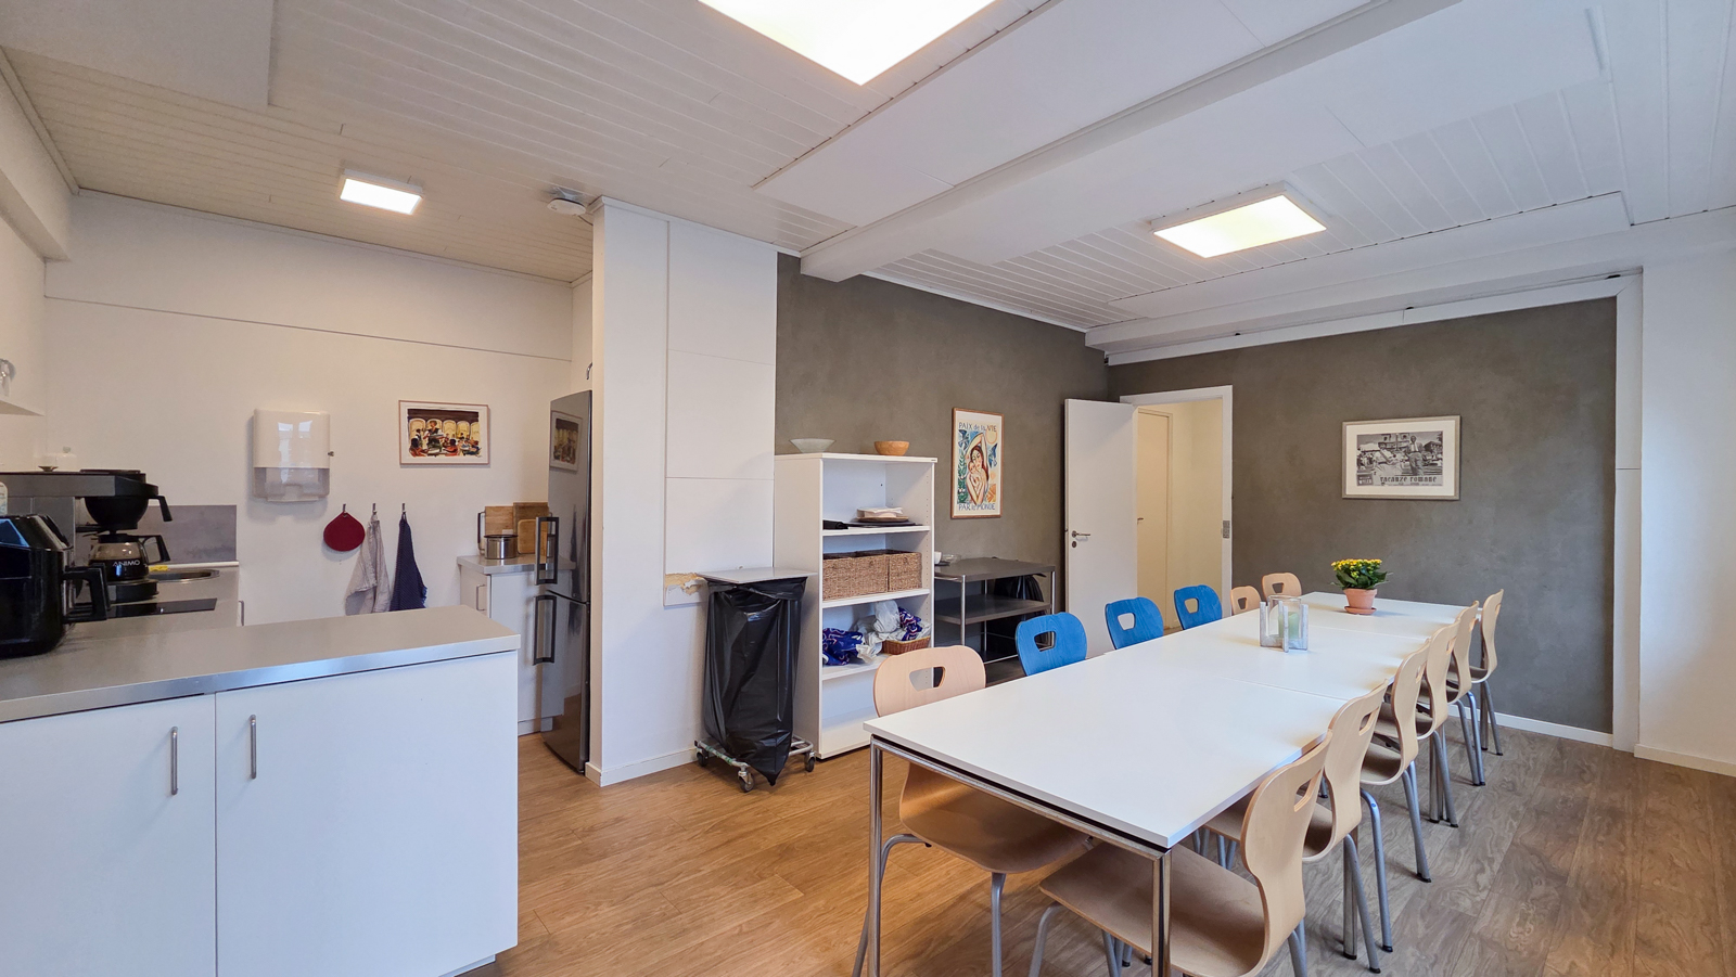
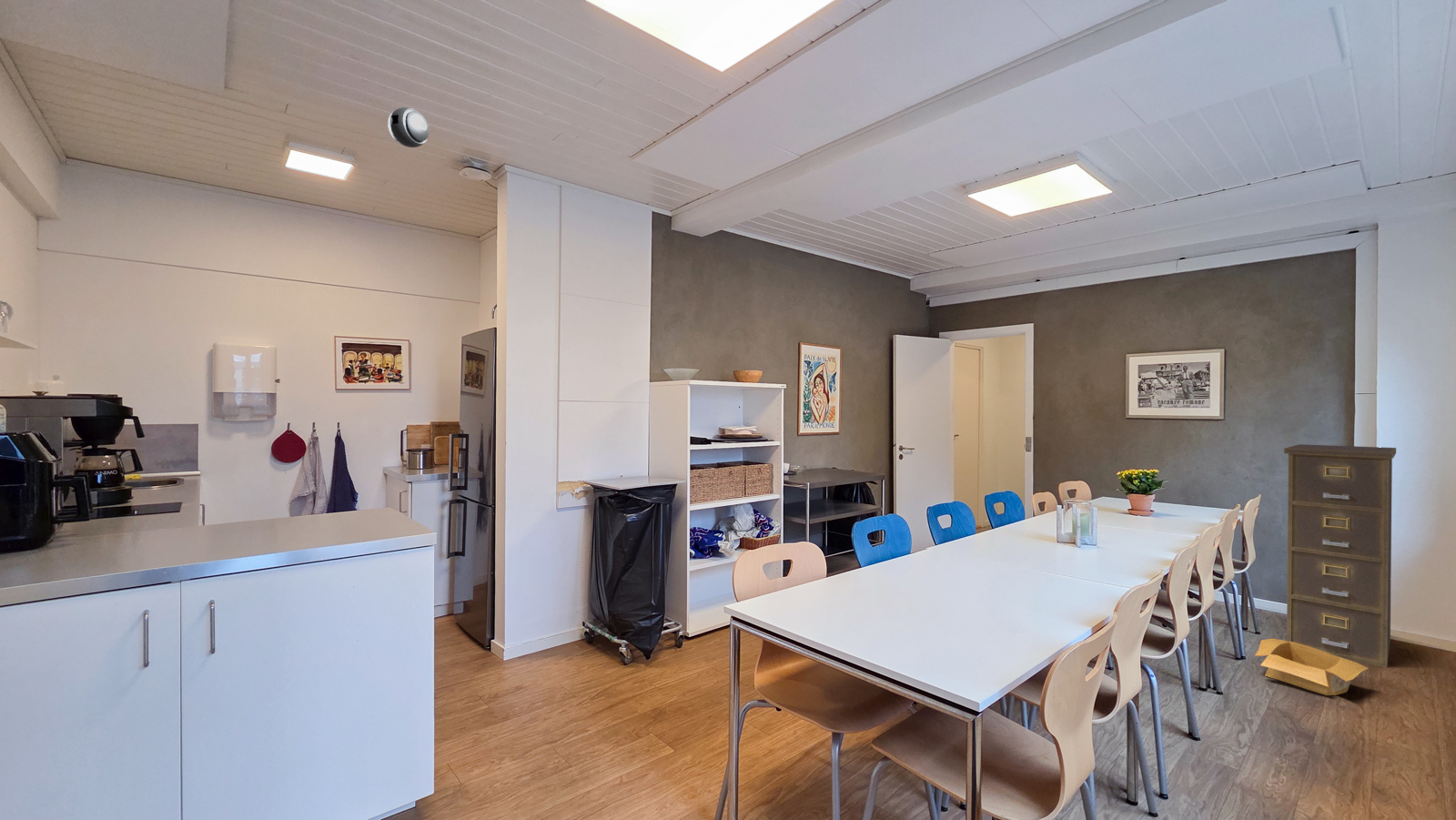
+ filing cabinet [1283,443,1397,668]
+ cardboard box [1254,637,1370,696]
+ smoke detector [387,106,430,148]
